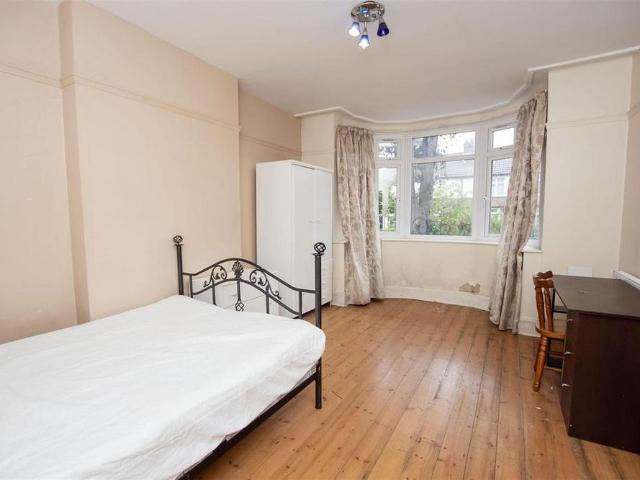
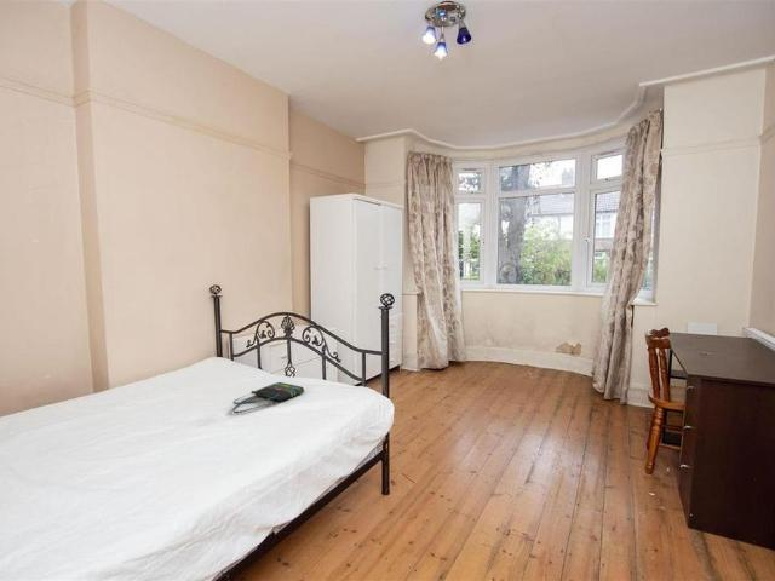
+ tote bag [232,381,305,414]
